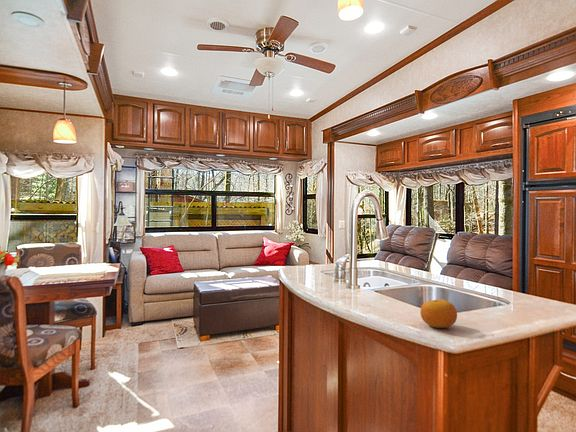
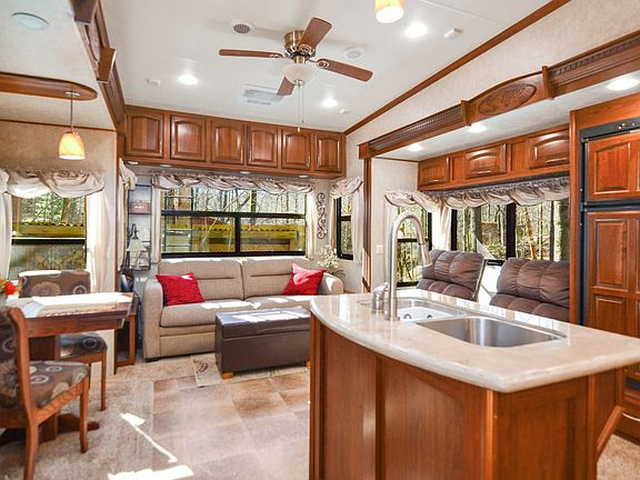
- fruit [419,298,458,329]
